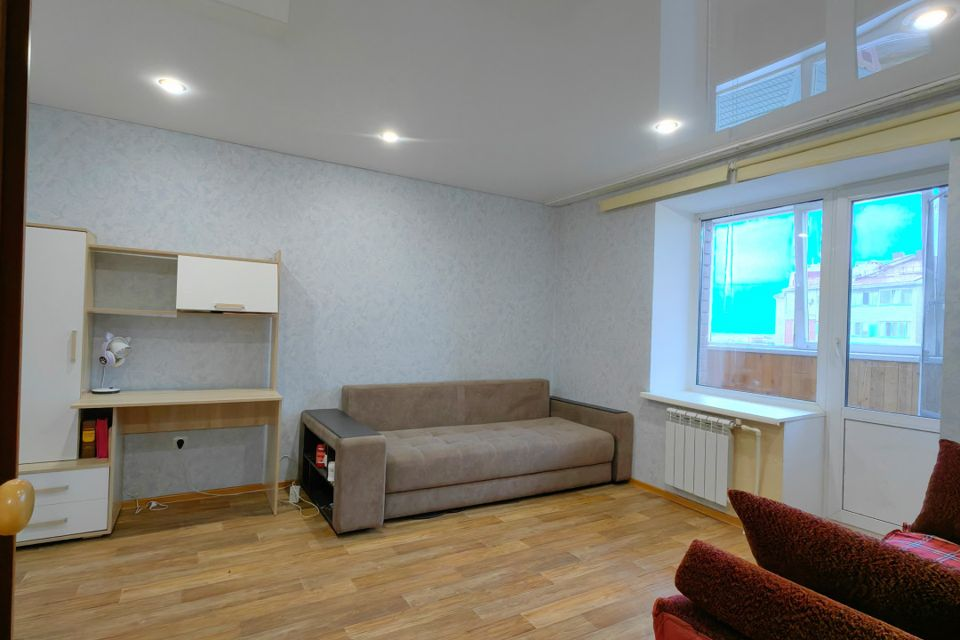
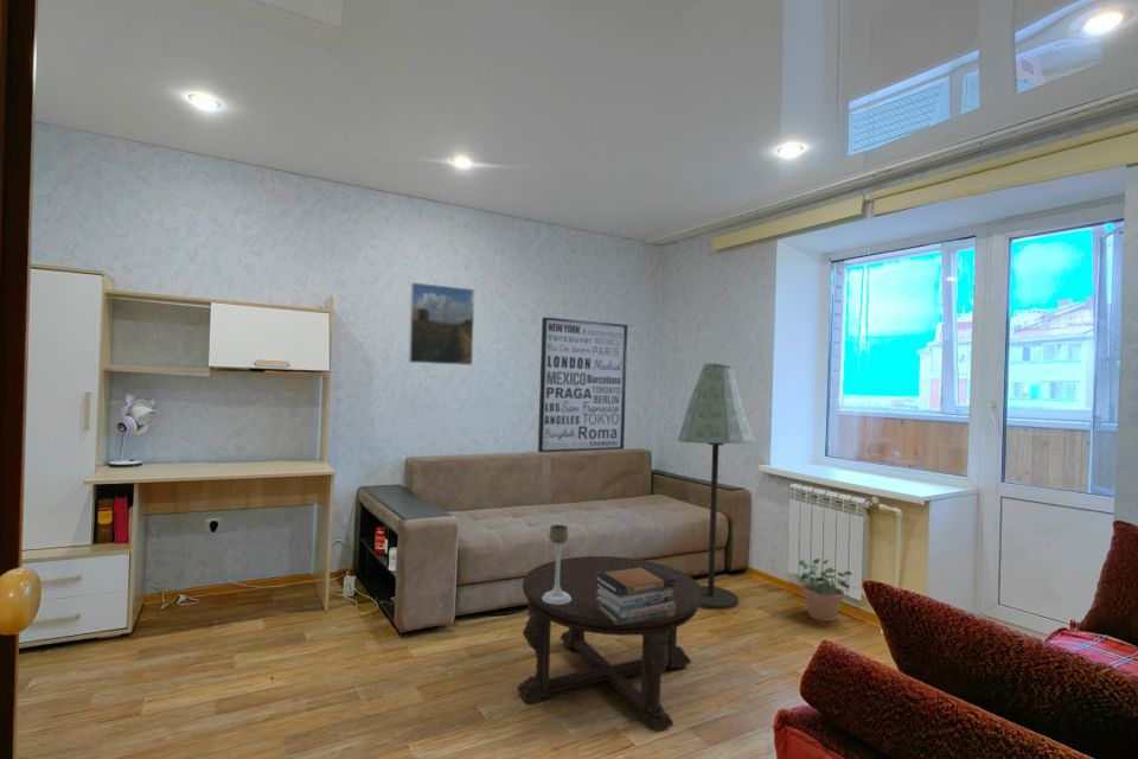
+ potted plant [793,557,859,623]
+ coffee table [516,555,703,733]
+ candle holder [542,523,571,605]
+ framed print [408,281,475,366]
+ book stack [595,566,676,624]
+ floor lamp [677,362,756,611]
+ wall art [537,317,628,453]
